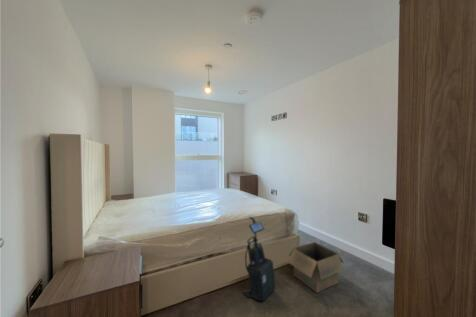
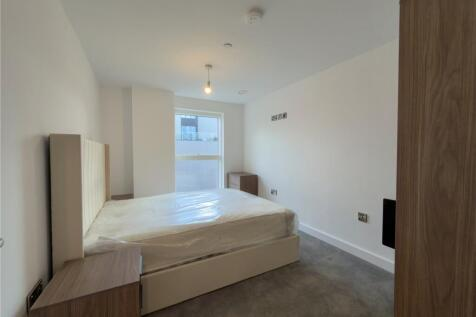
- vacuum cleaner [242,216,276,303]
- box [288,241,345,294]
